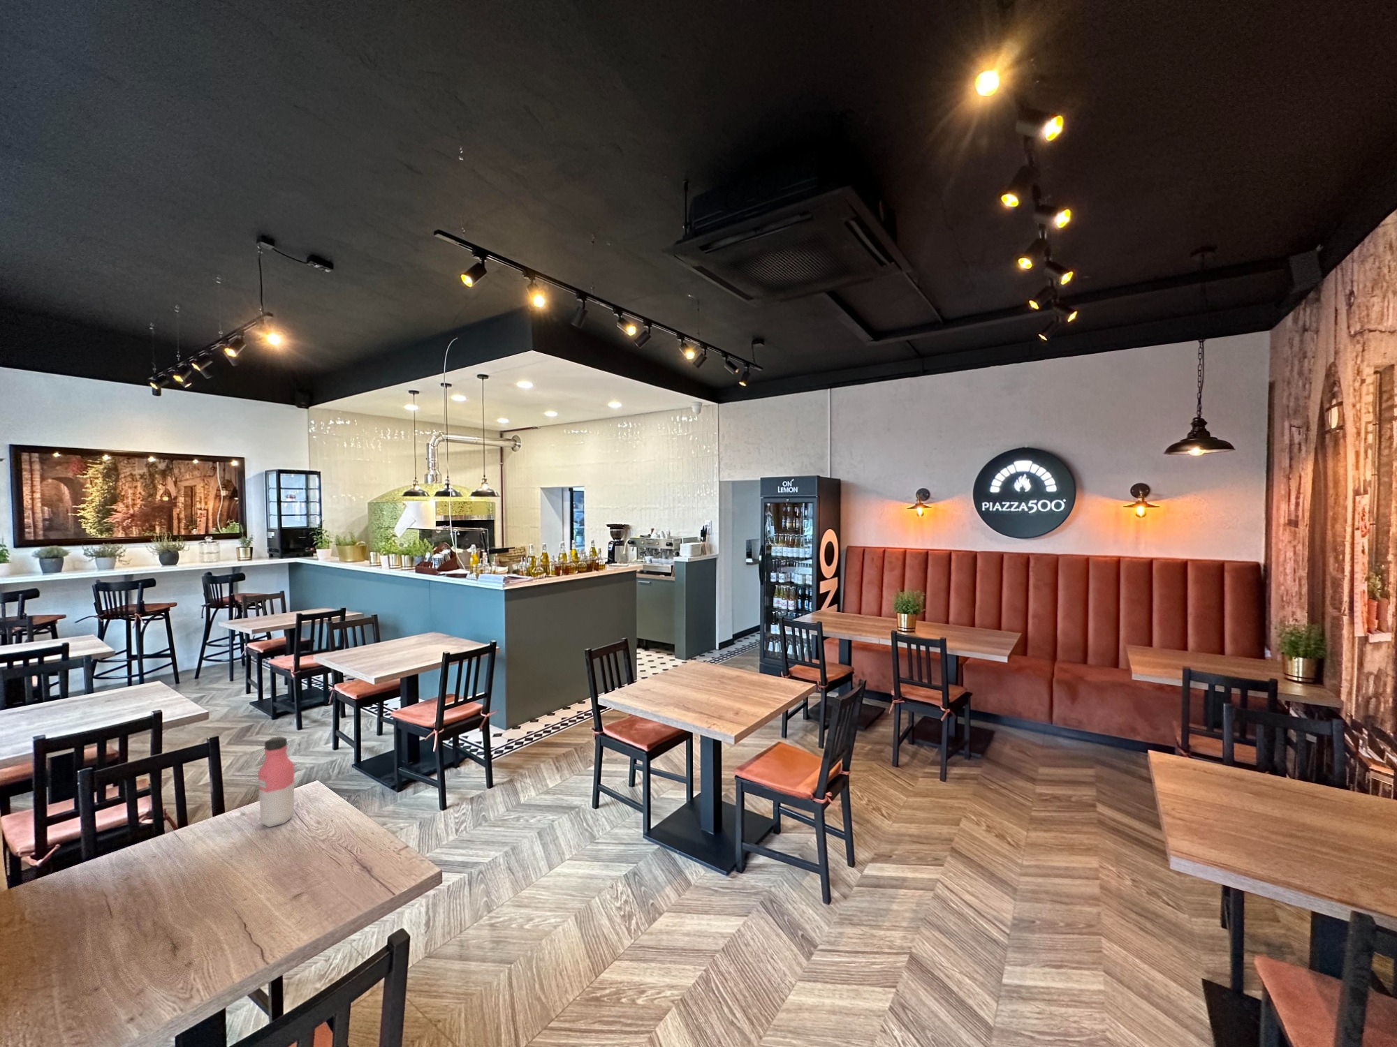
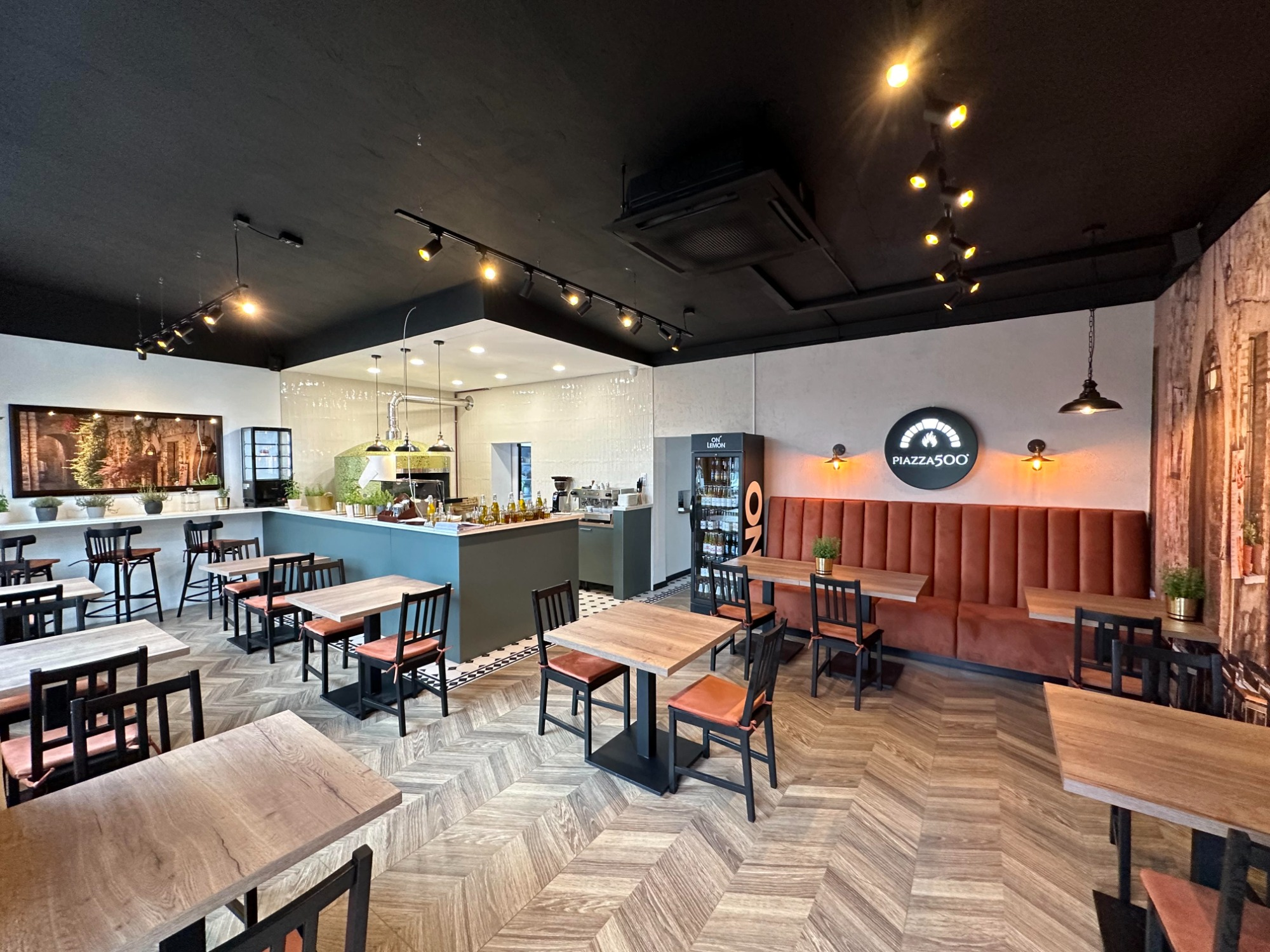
- water bottle [257,736,296,828]
